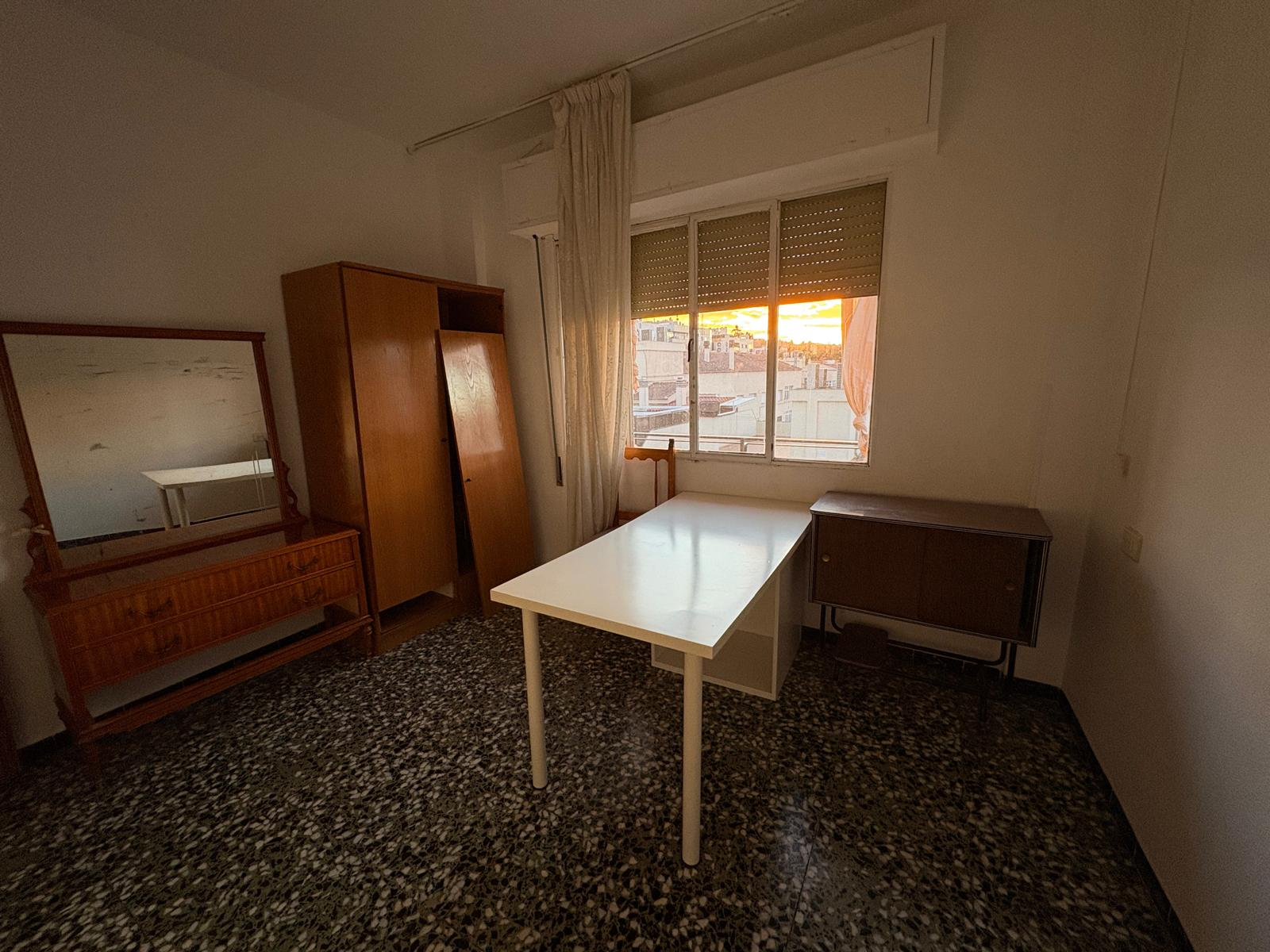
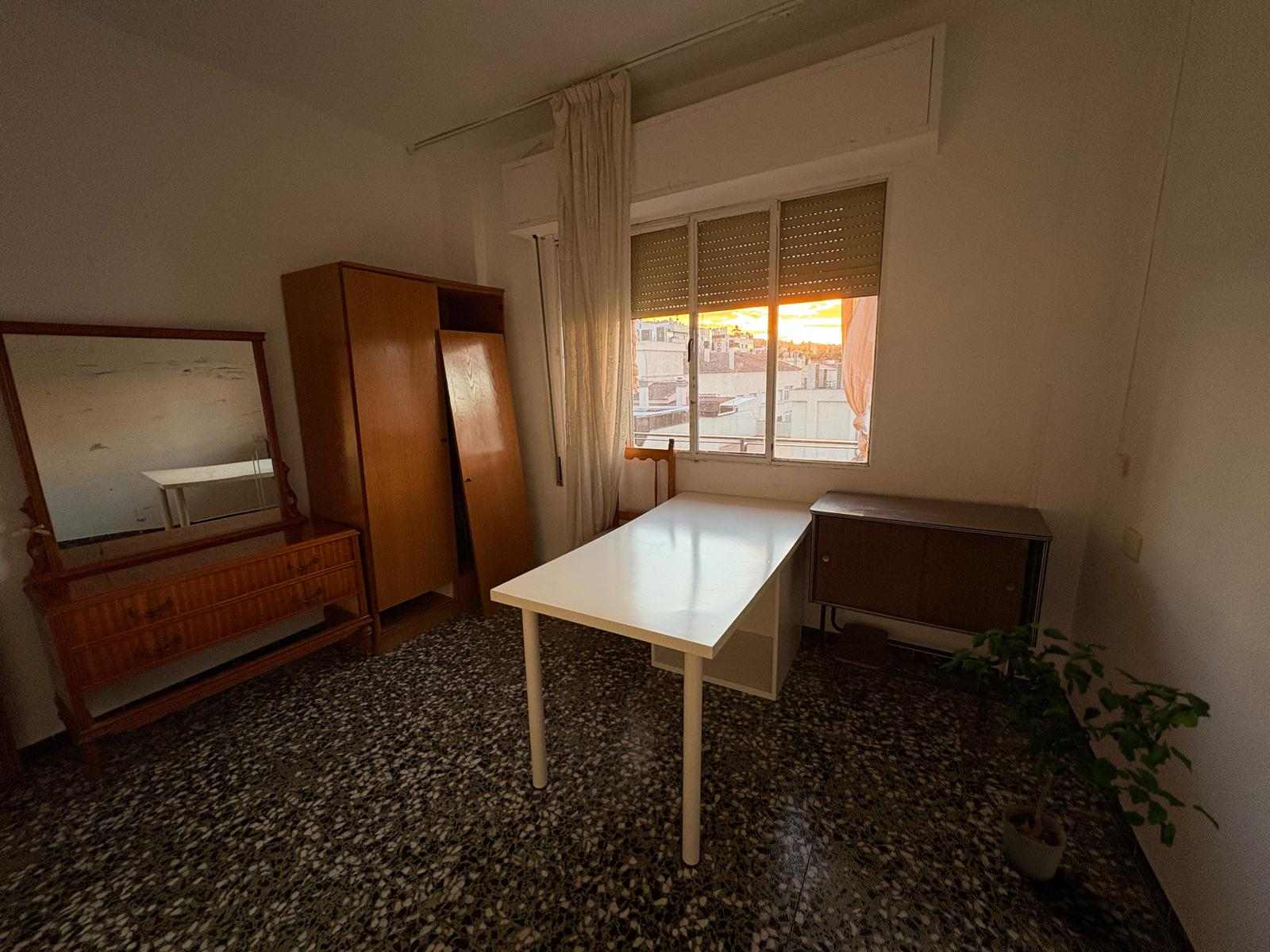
+ potted plant [937,621,1220,882]
